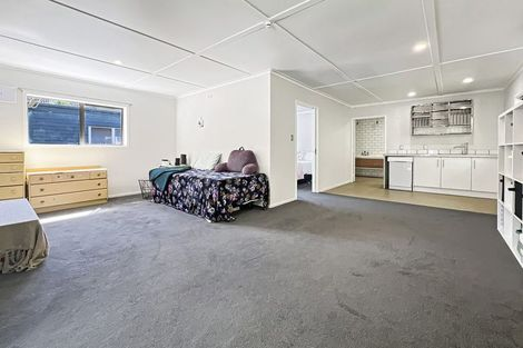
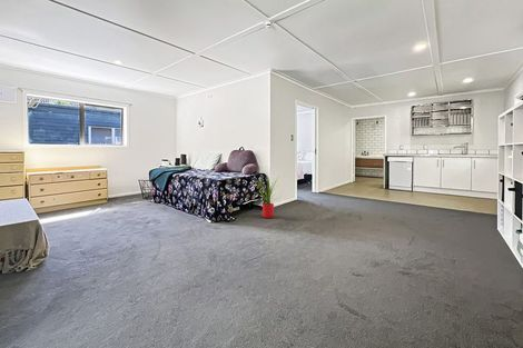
+ house plant [253,175,284,219]
